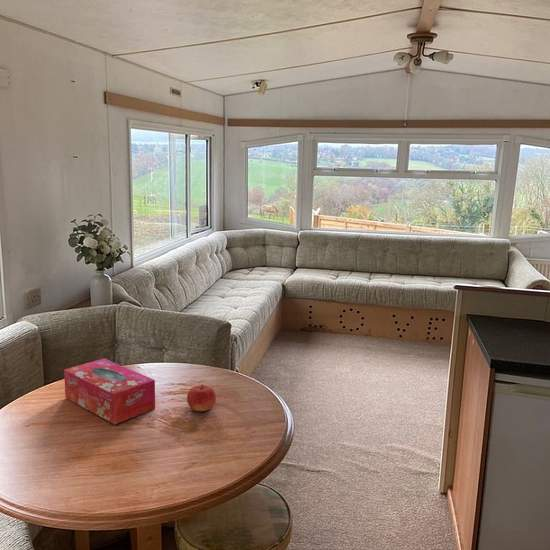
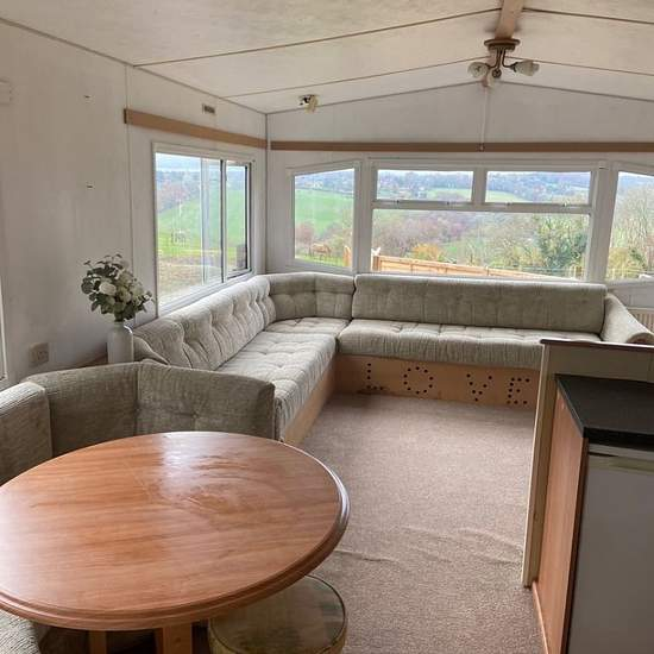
- fruit [186,383,217,412]
- tissue box [63,358,156,425]
